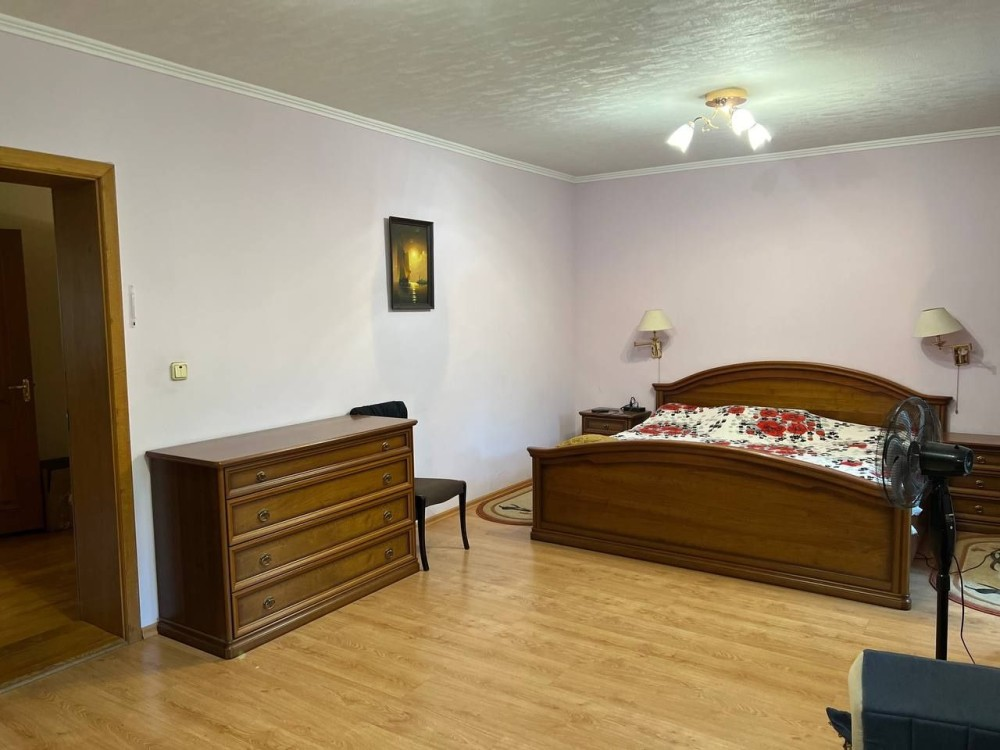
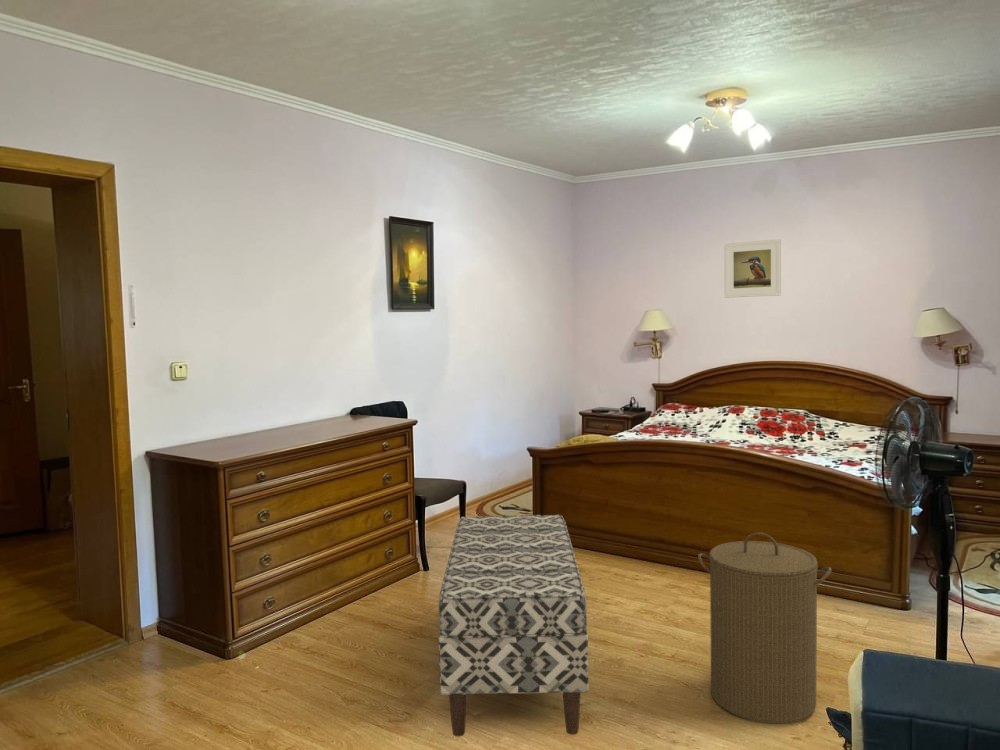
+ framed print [723,238,782,299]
+ laundry hamper [697,531,833,725]
+ bench [438,514,589,738]
